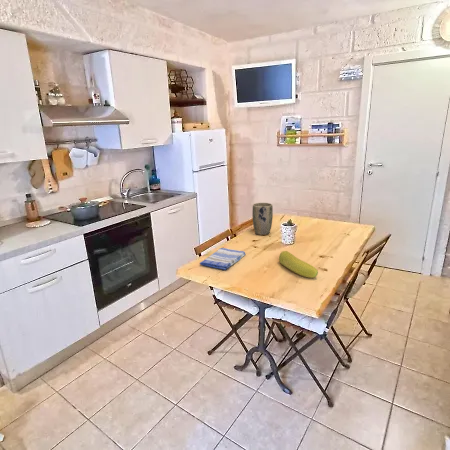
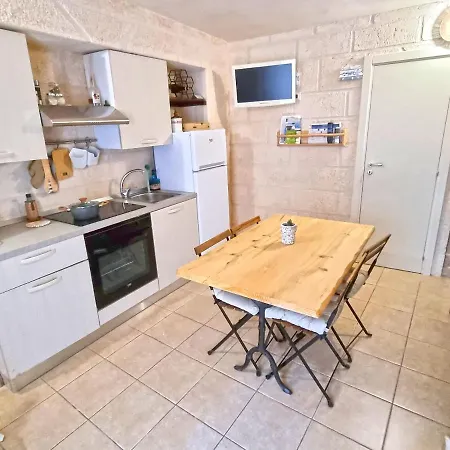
- dish towel [199,247,246,271]
- fruit [278,250,319,279]
- plant pot [251,202,274,236]
